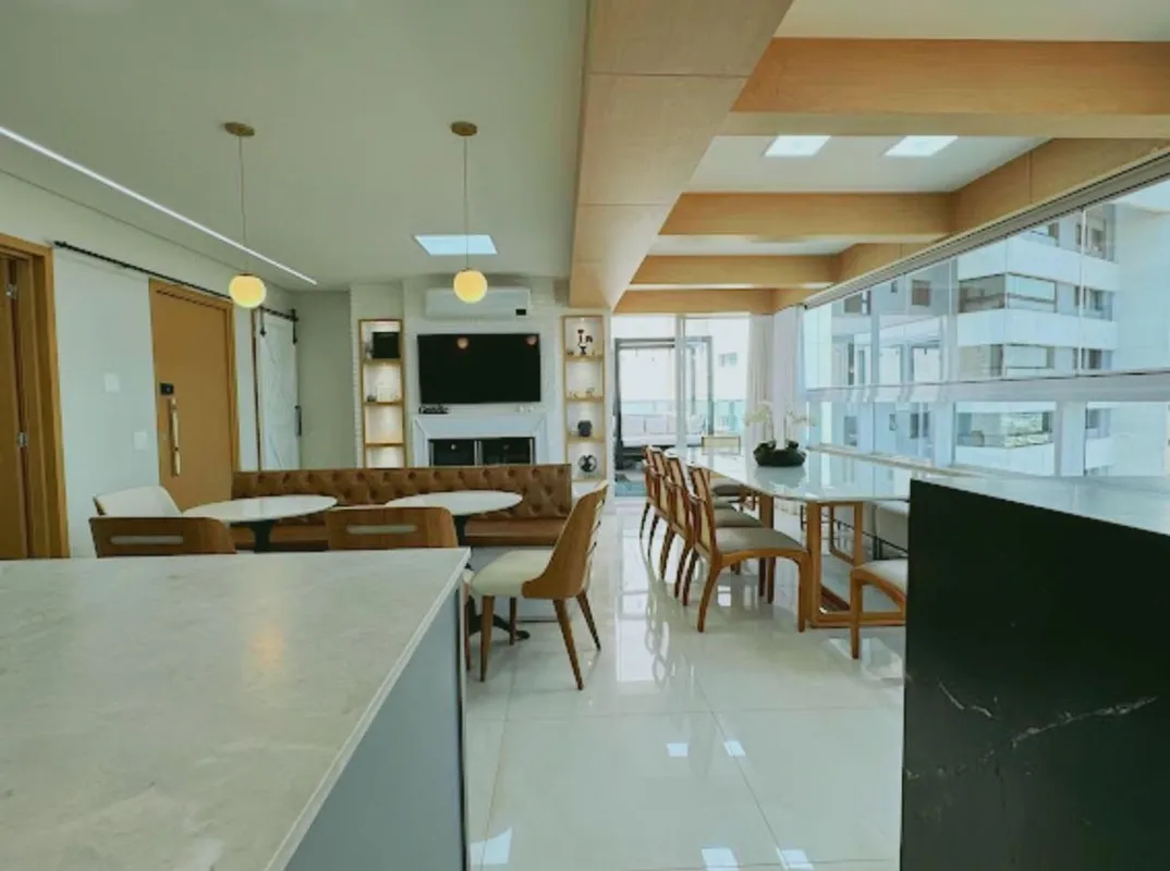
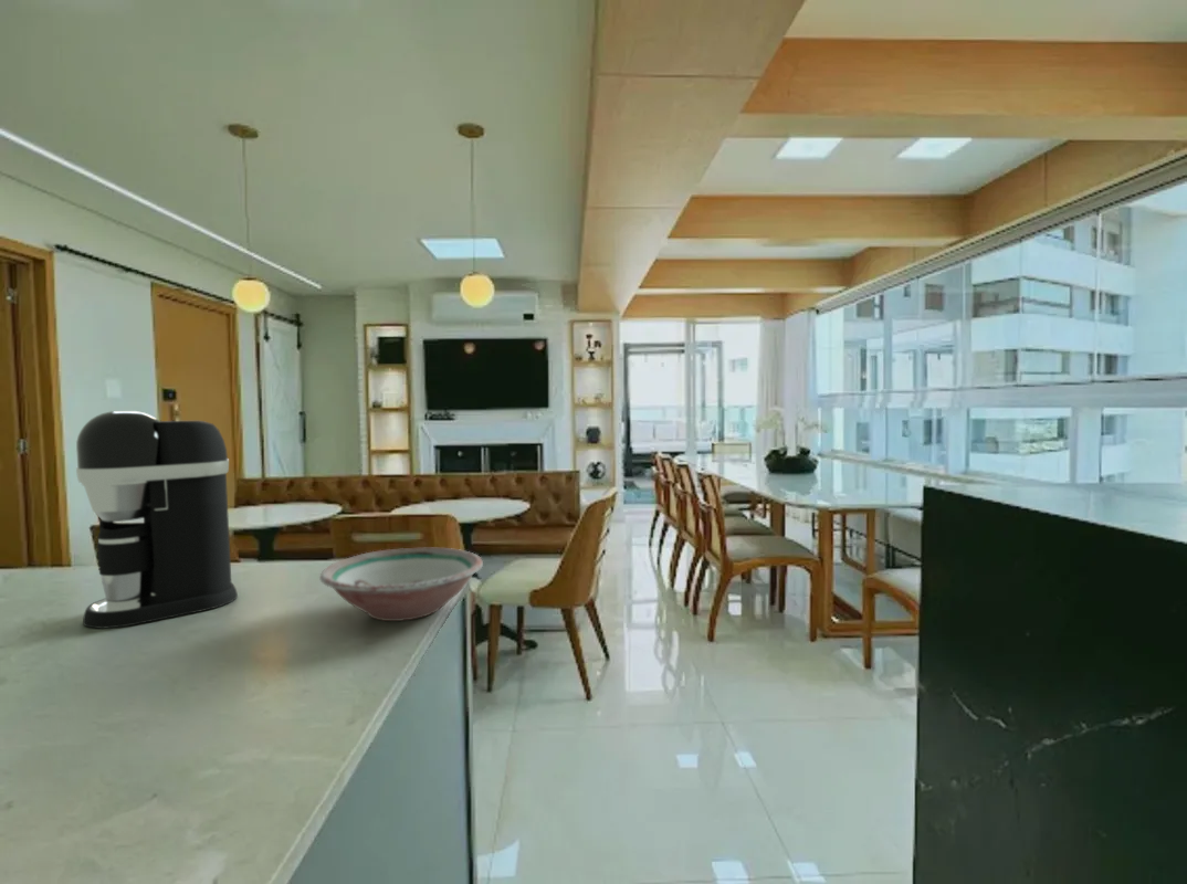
+ bowl [318,547,484,622]
+ coffee maker [75,410,239,629]
